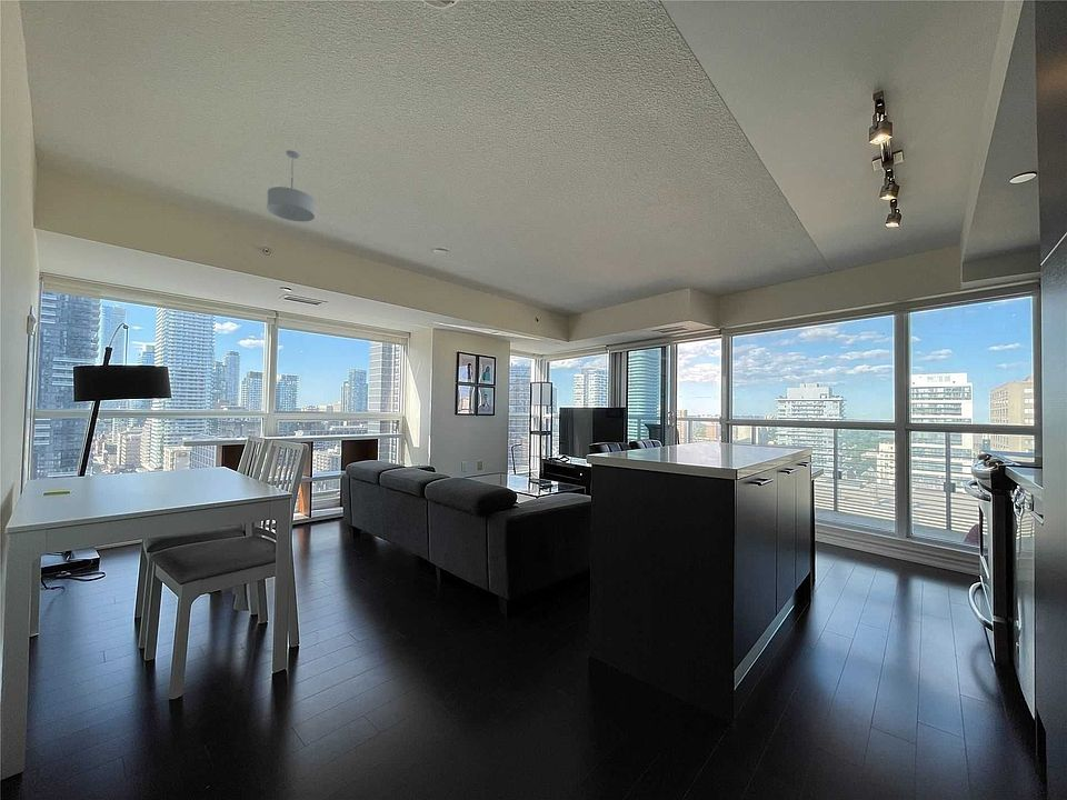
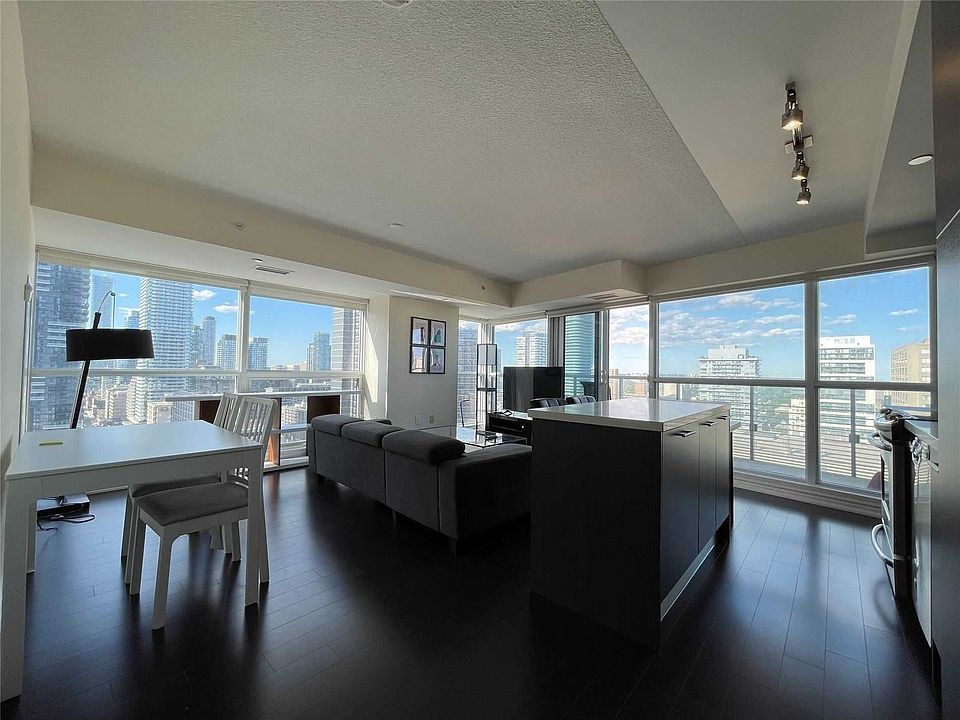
- pendant light [266,149,316,222]
